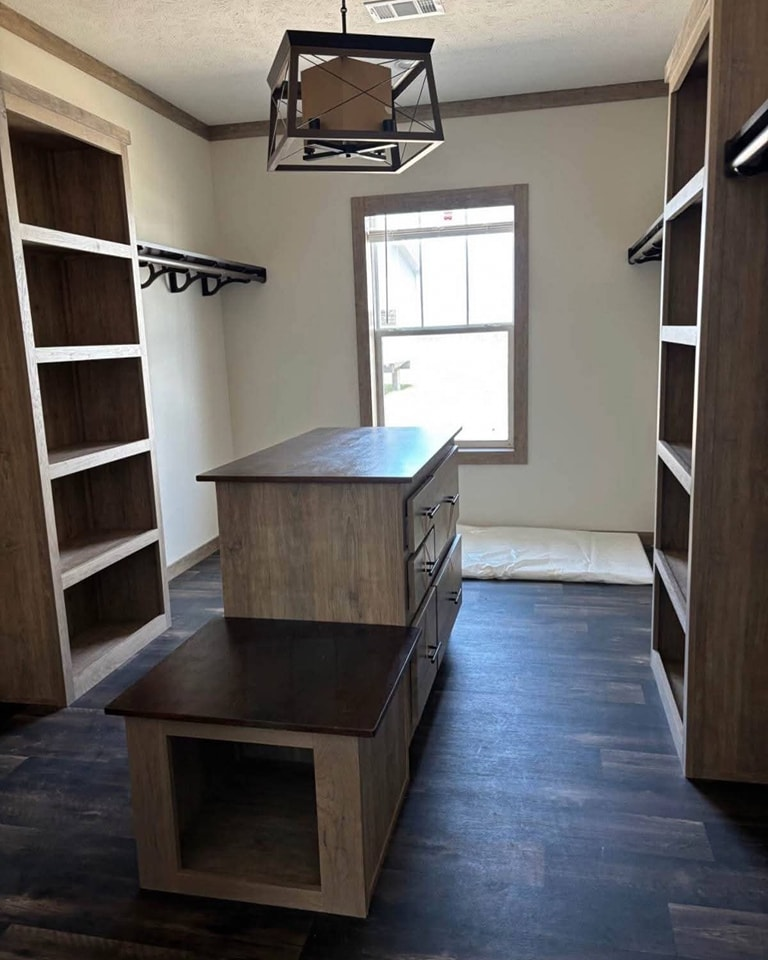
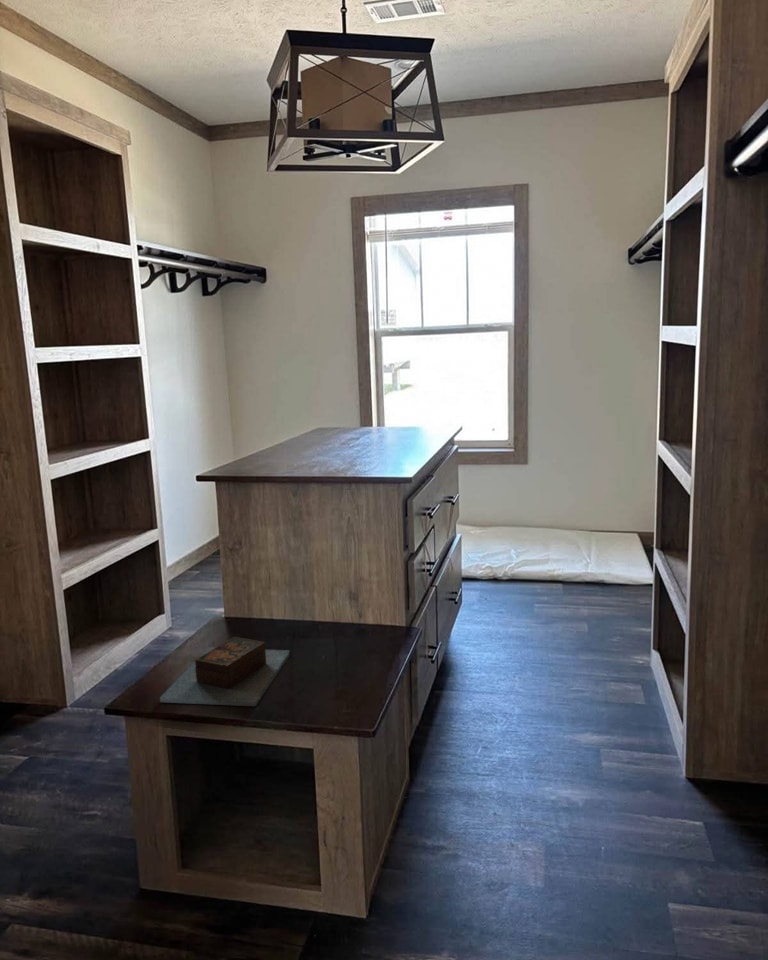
+ wooden box [159,636,291,707]
